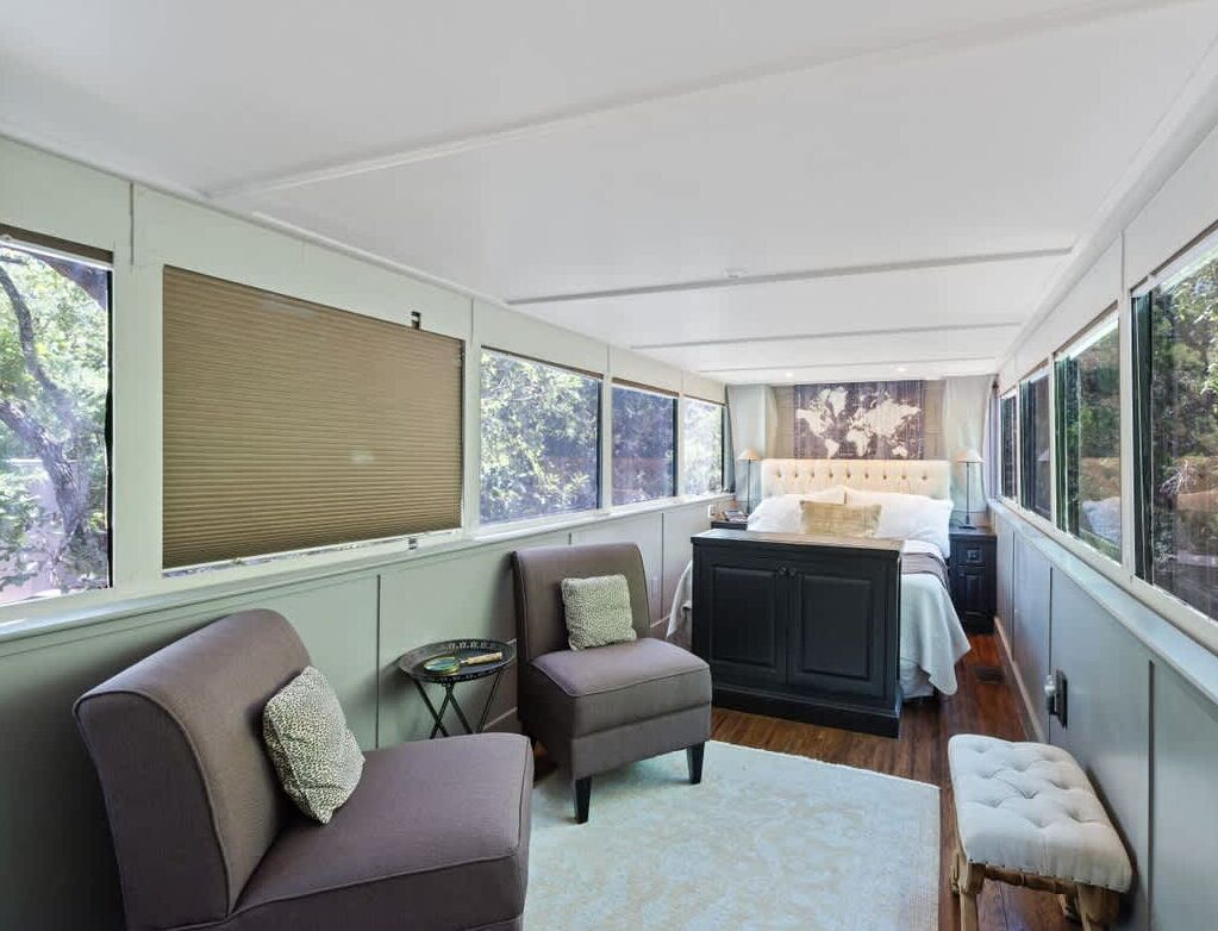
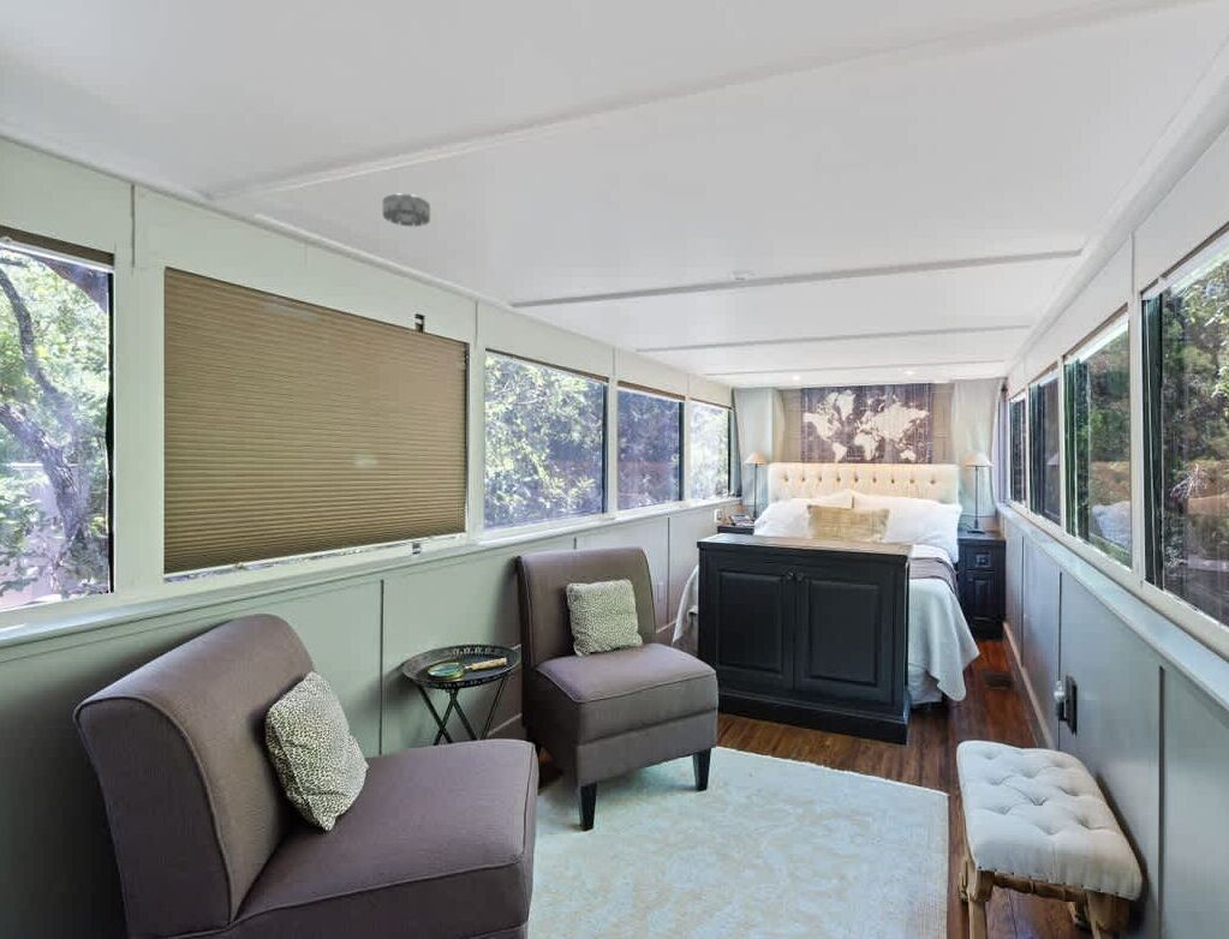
+ smoke detector [382,192,431,228]
